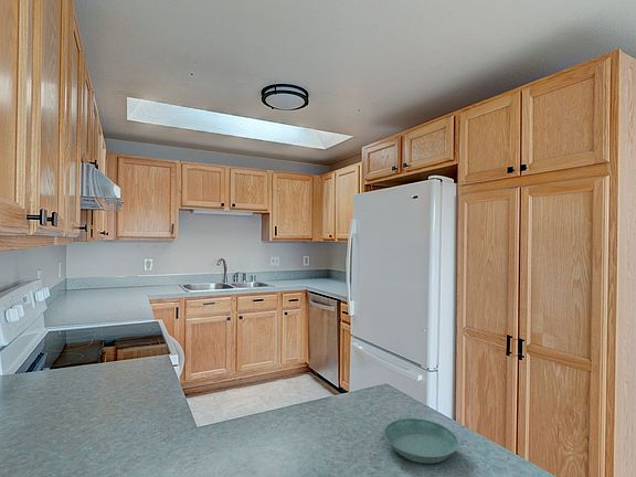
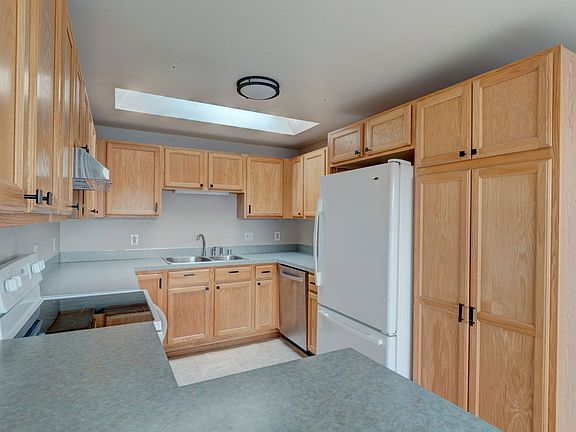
- saucer [383,417,459,465]
